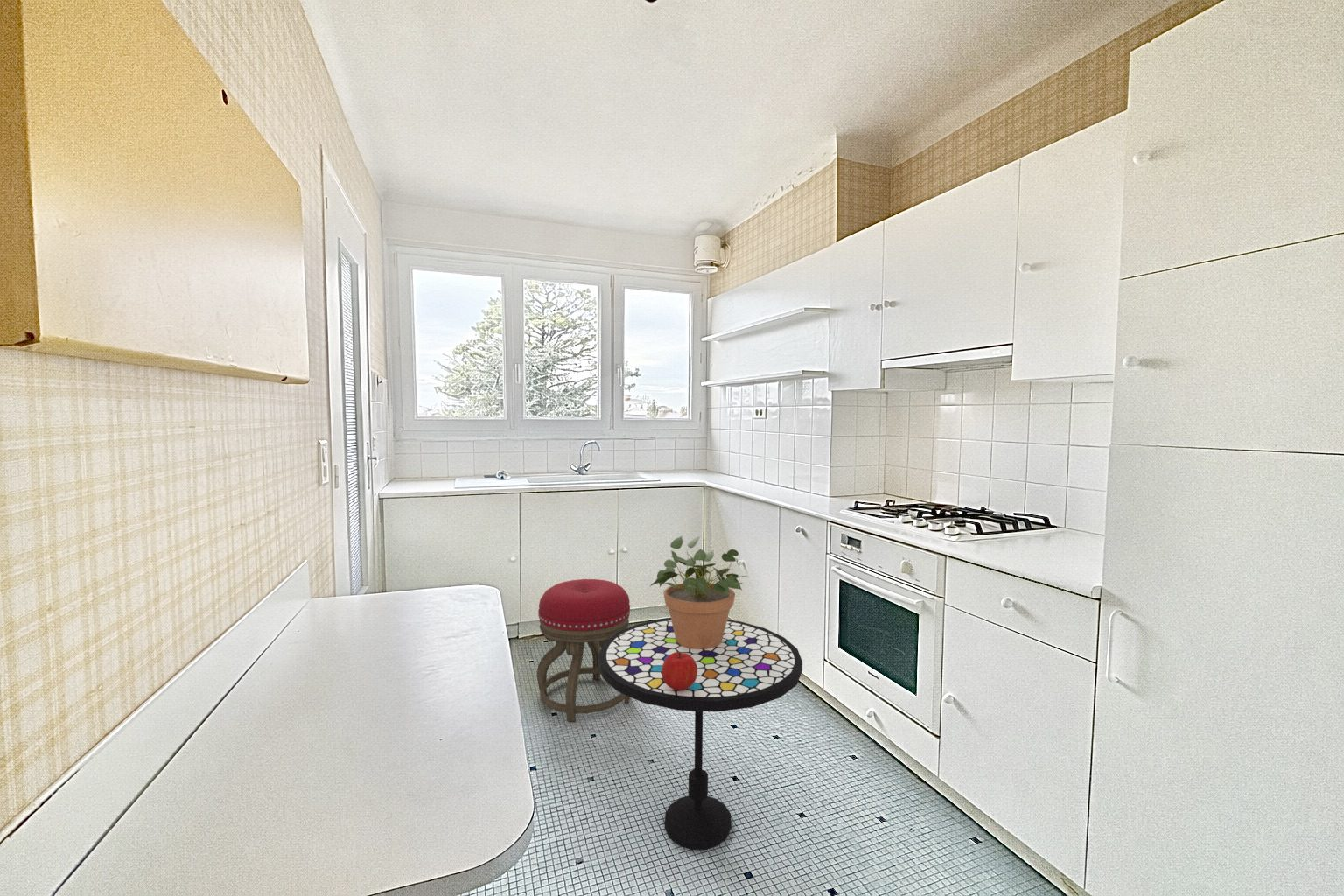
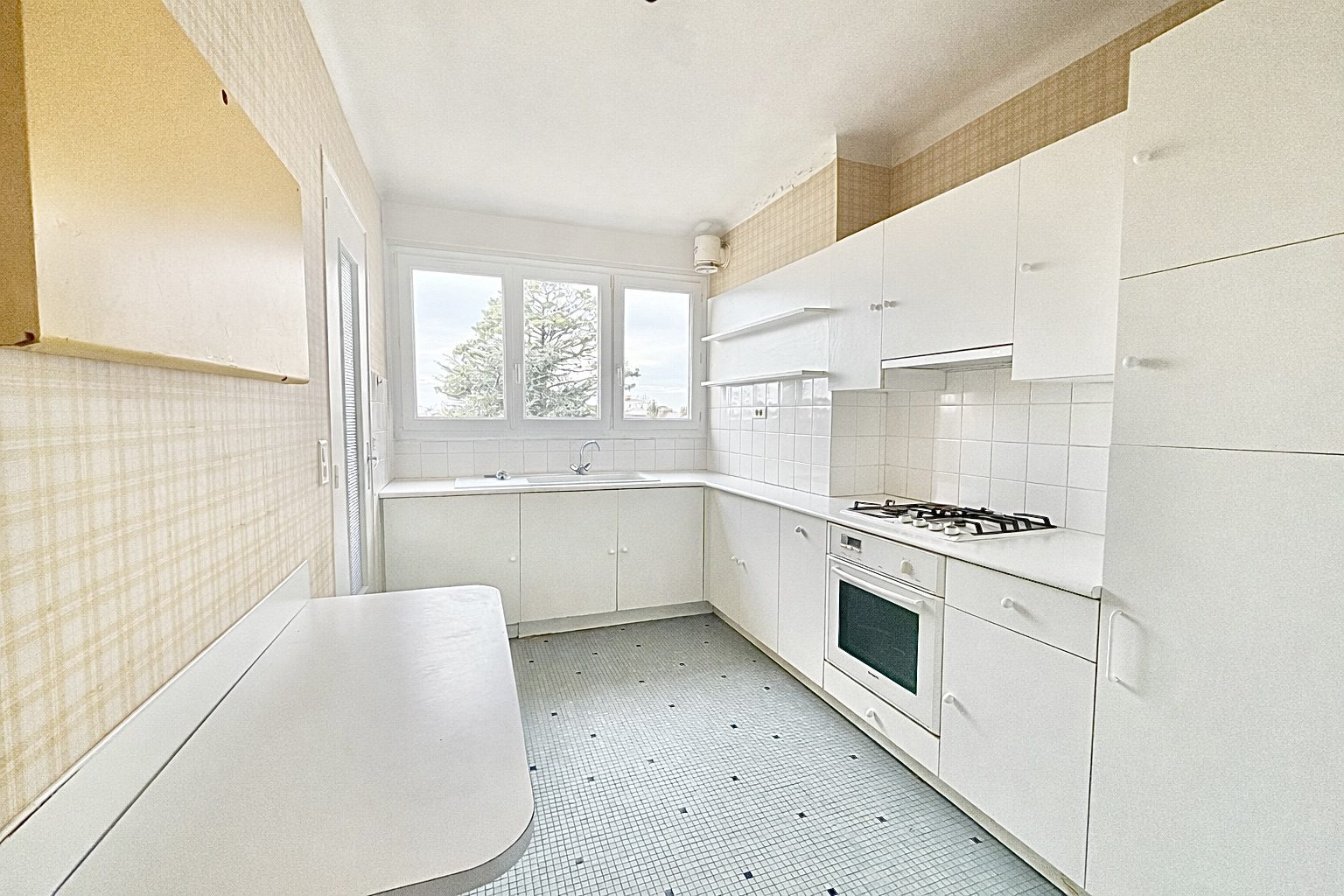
- fruit [662,652,697,691]
- side table [598,618,803,851]
- potted plant [649,535,749,649]
- stool [536,578,631,723]
